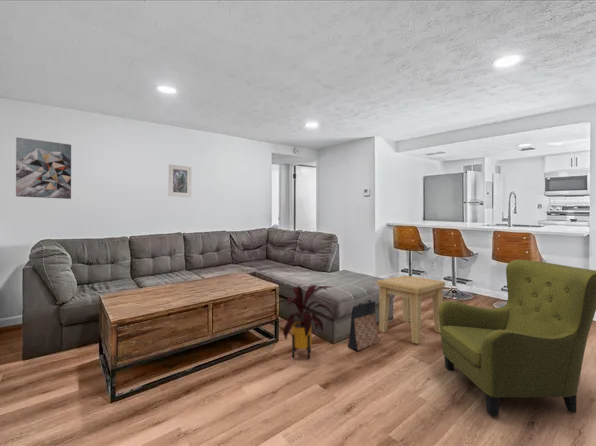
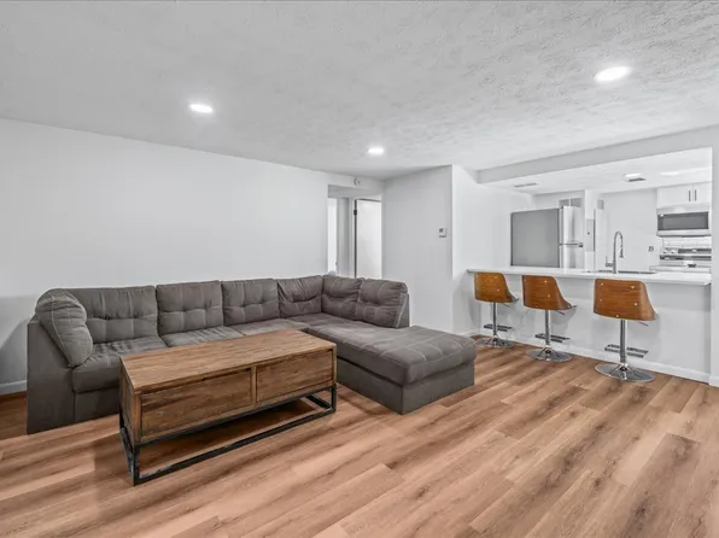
- side table [376,274,446,345]
- house plant [270,284,337,360]
- wall art [15,136,72,200]
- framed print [168,163,192,198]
- armchair [439,259,596,417]
- bag [347,299,380,352]
